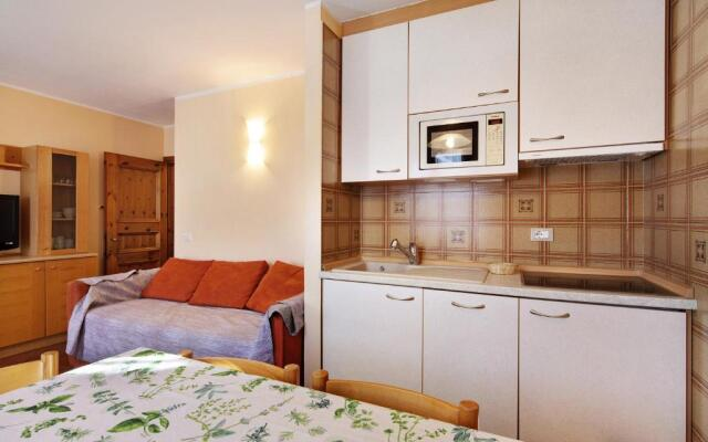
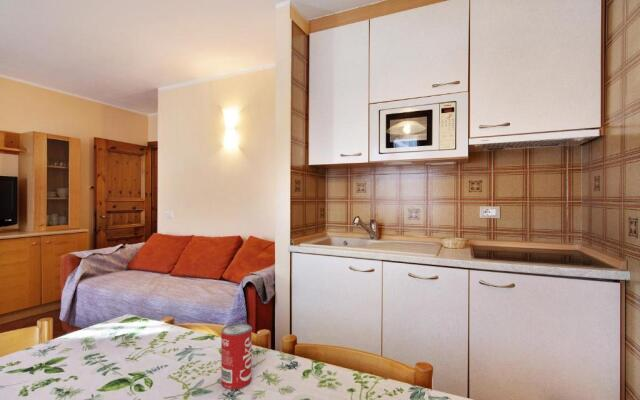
+ beverage can [220,323,253,390]
